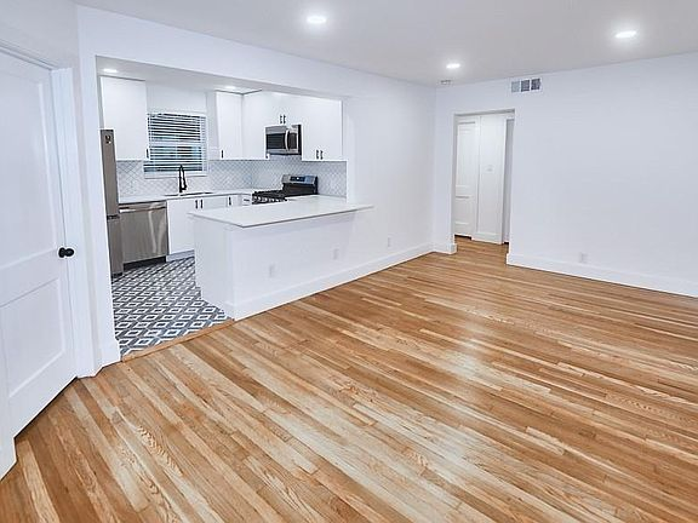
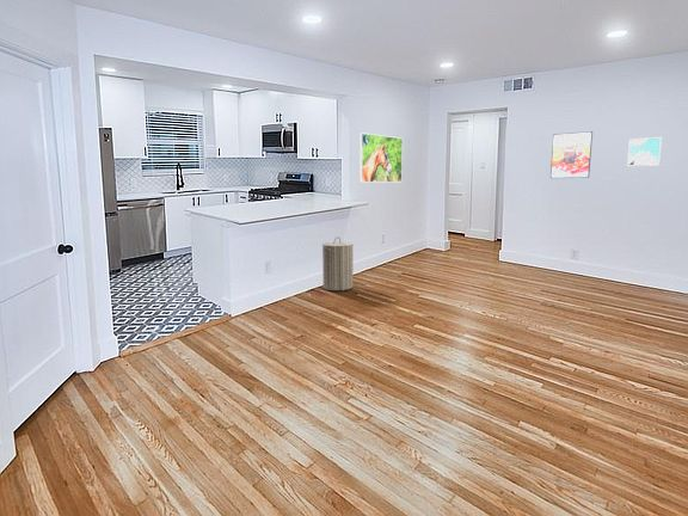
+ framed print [626,136,663,167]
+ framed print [549,130,594,179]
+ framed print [358,131,404,184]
+ laundry hamper [321,236,355,291]
